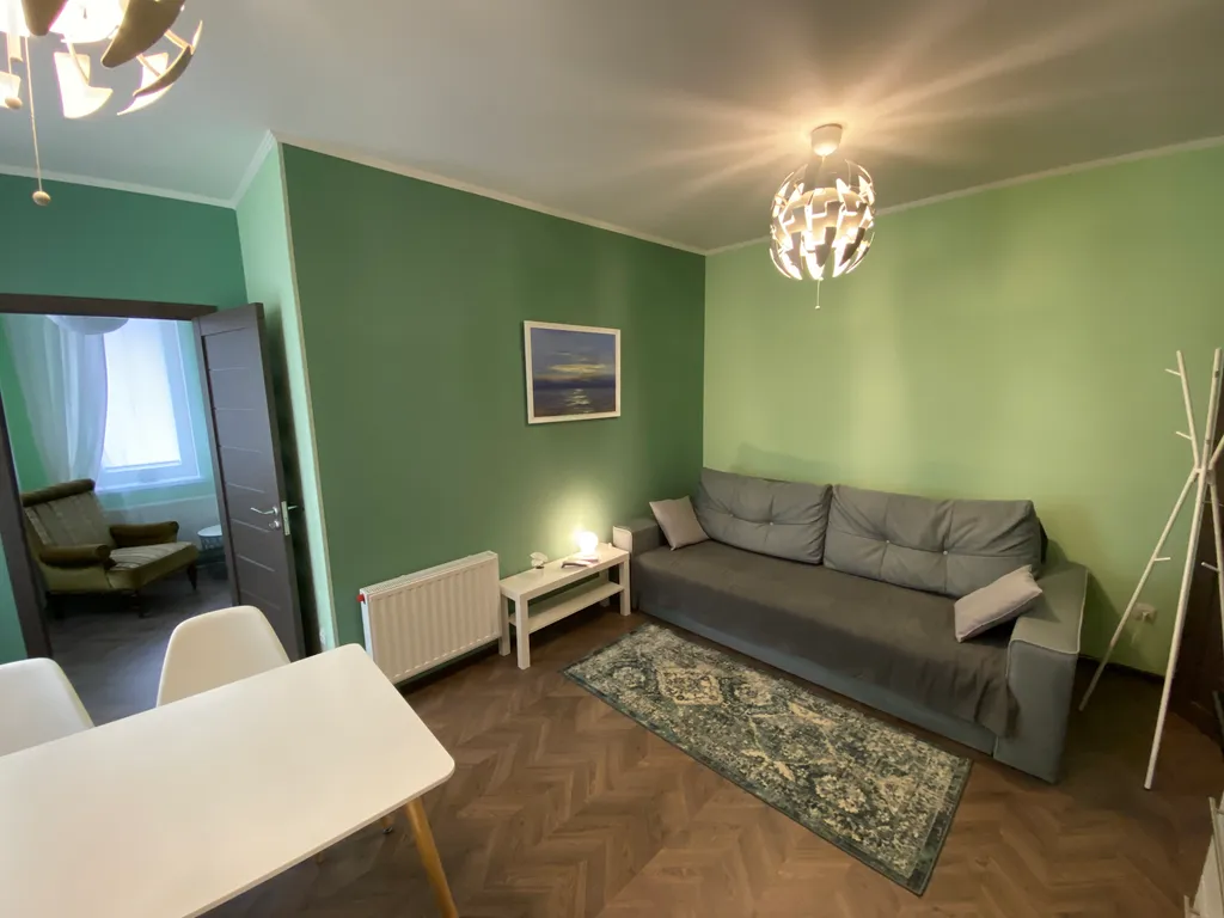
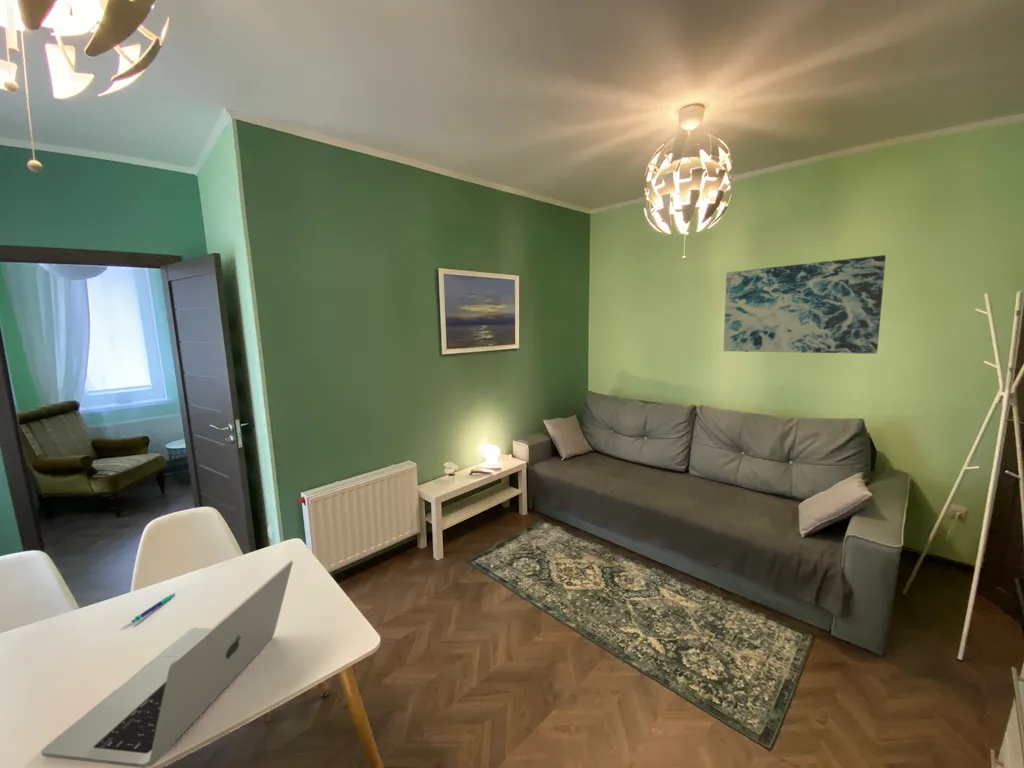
+ laptop [40,560,294,768]
+ wall art [723,254,887,355]
+ pen [131,592,176,624]
